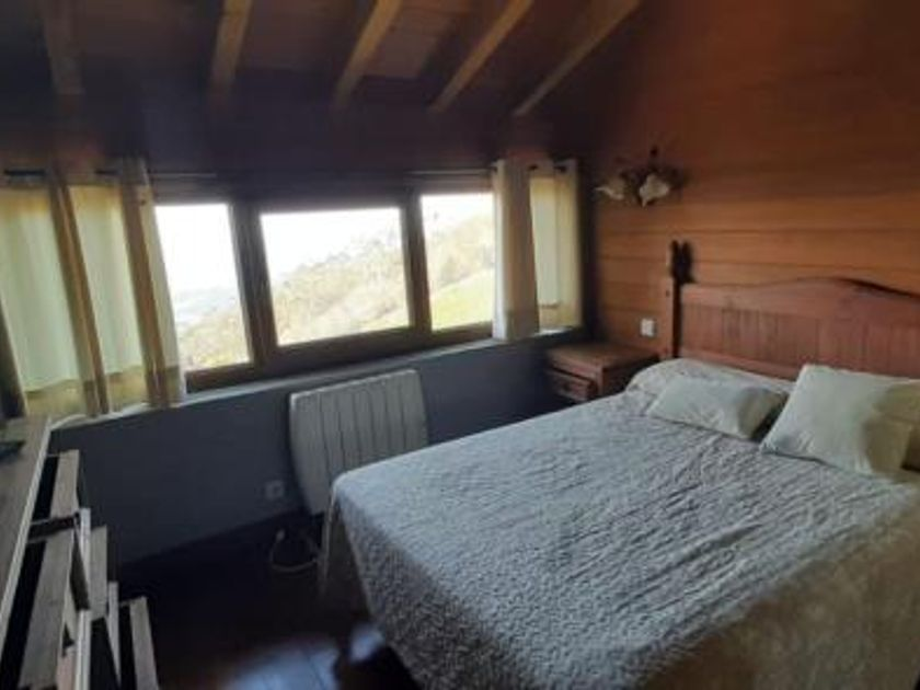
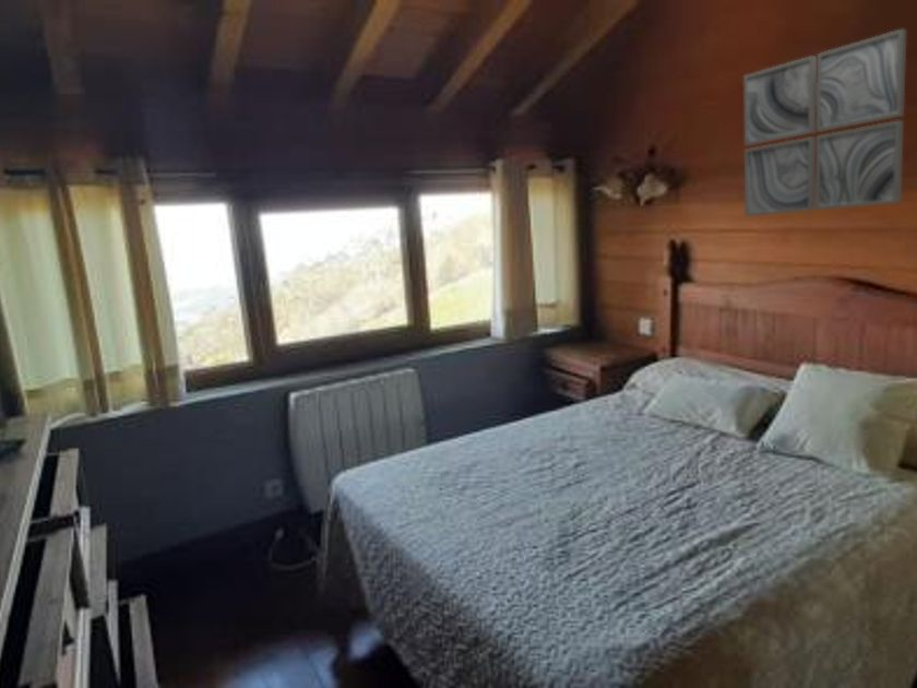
+ wall art [742,27,907,217]
